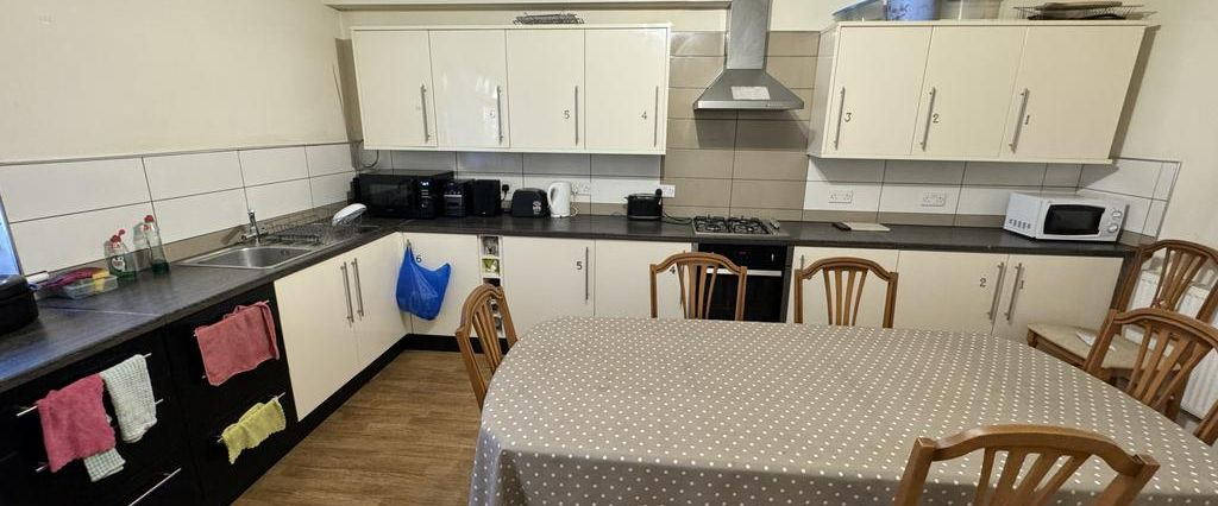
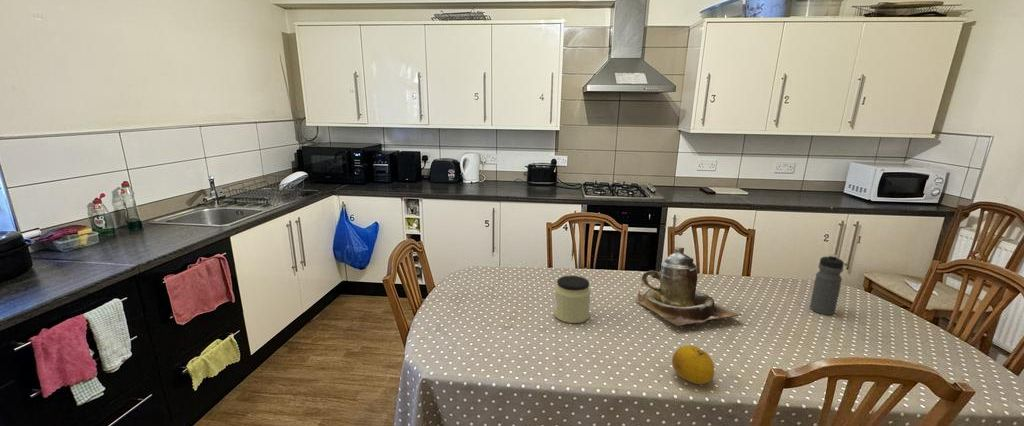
+ teapot [635,246,743,327]
+ jar [553,275,592,324]
+ fruit [671,344,716,385]
+ water bottle [809,253,845,316]
